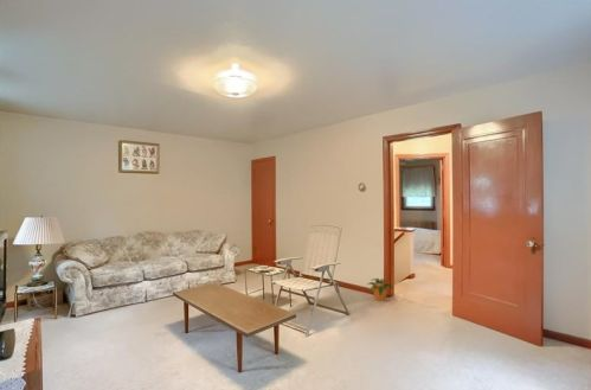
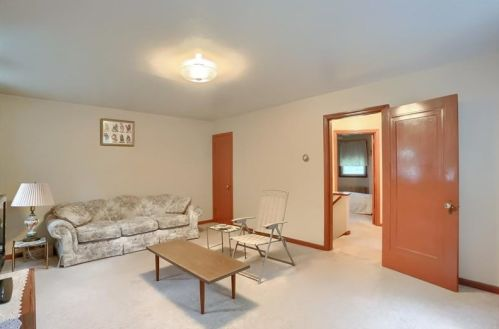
- potted plant [366,276,394,302]
